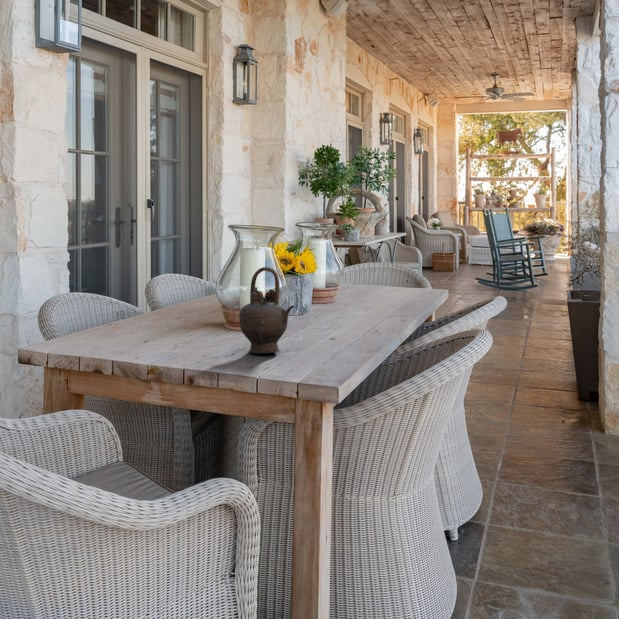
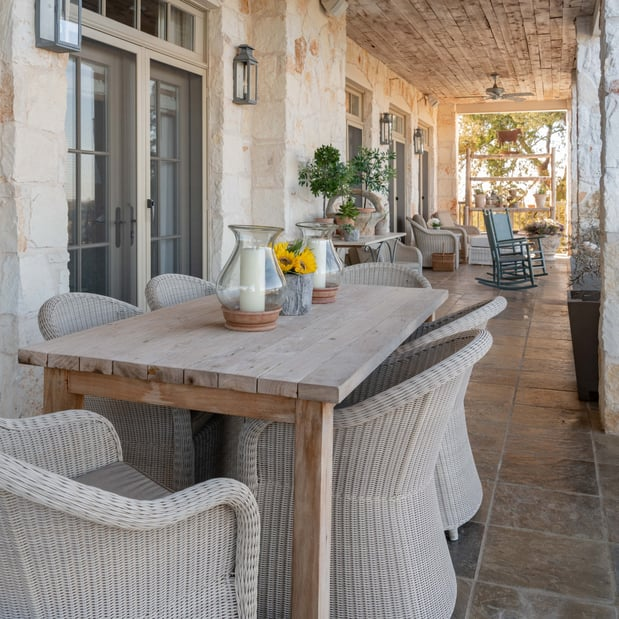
- teapot [238,266,296,355]
